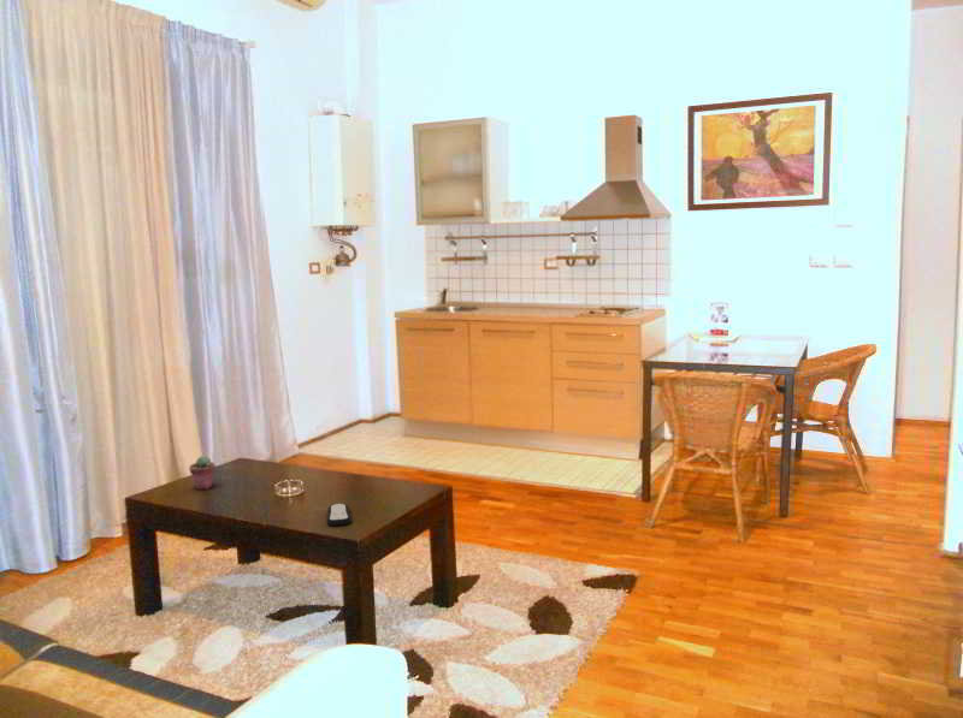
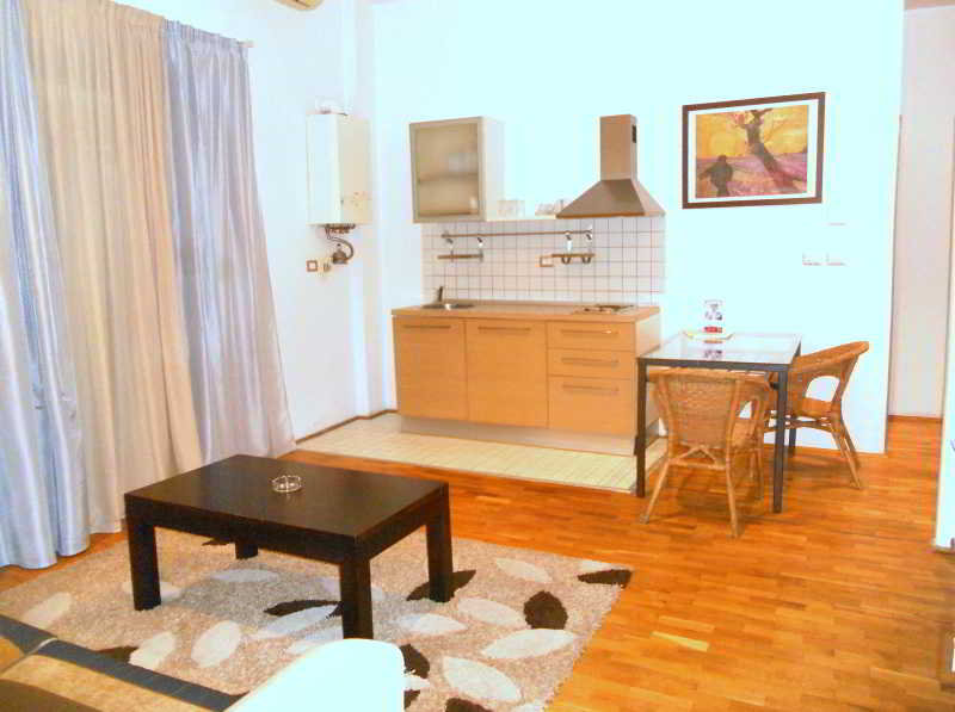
- remote control [326,503,351,527]
- potted succulent [188,455,217,491]
